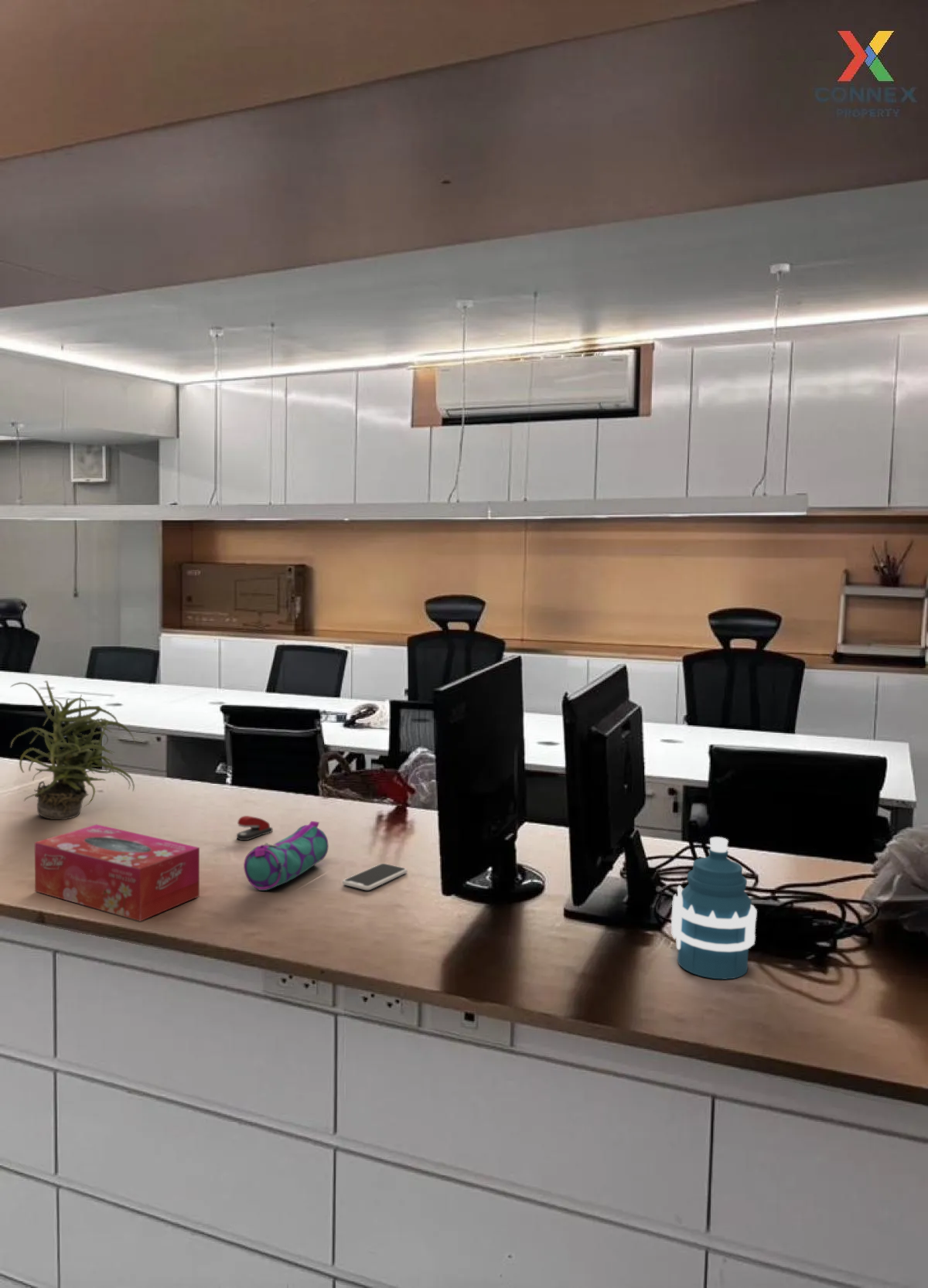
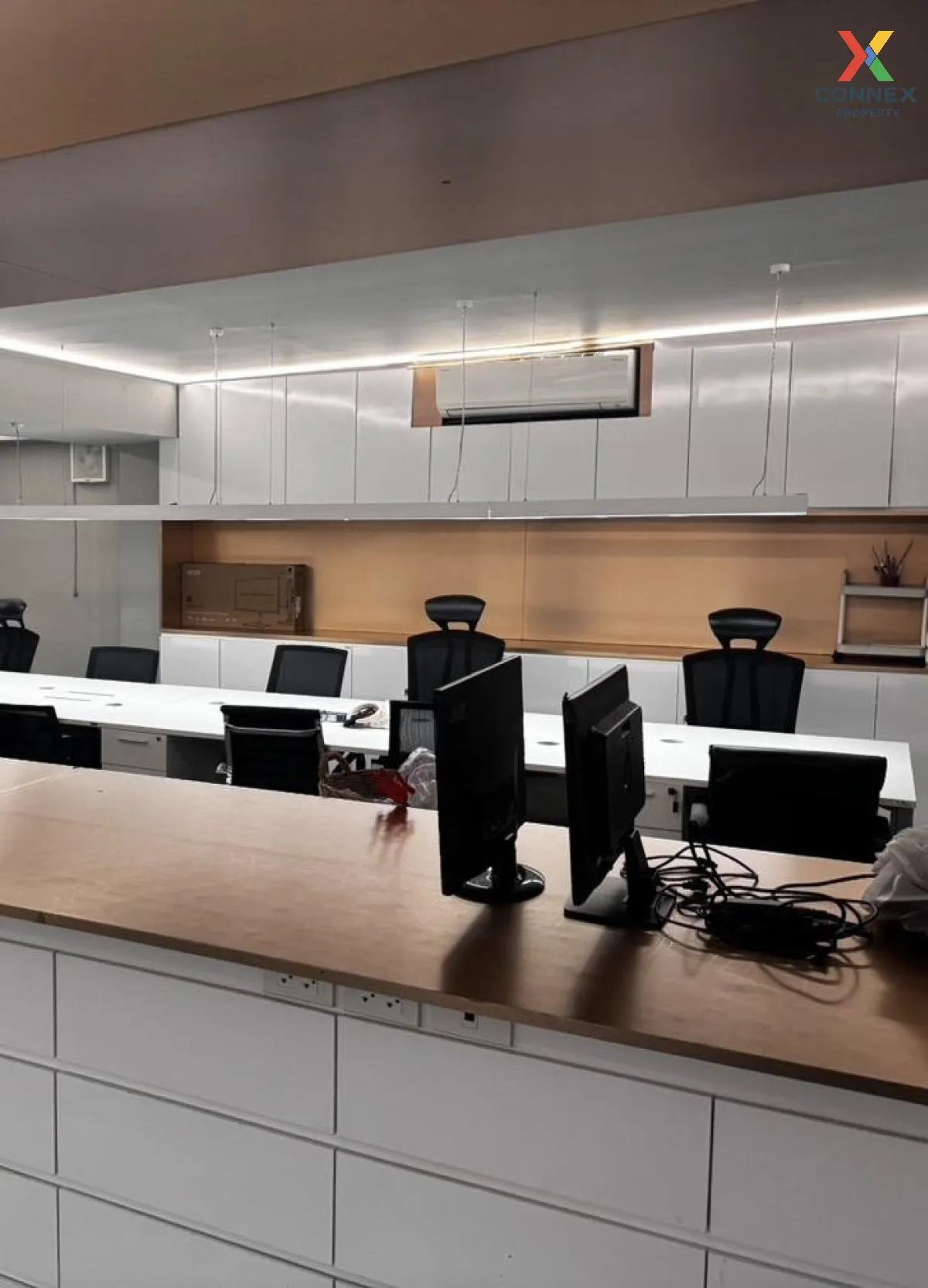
- tissue box [34,823,200,922]
- water bottle [670,837,758,980]
- potted plant [9,680,136,820]
- stapler [236,815,274,841]
- smartphone [342,863,408,891]
- pencil case [243,820,329,891]
